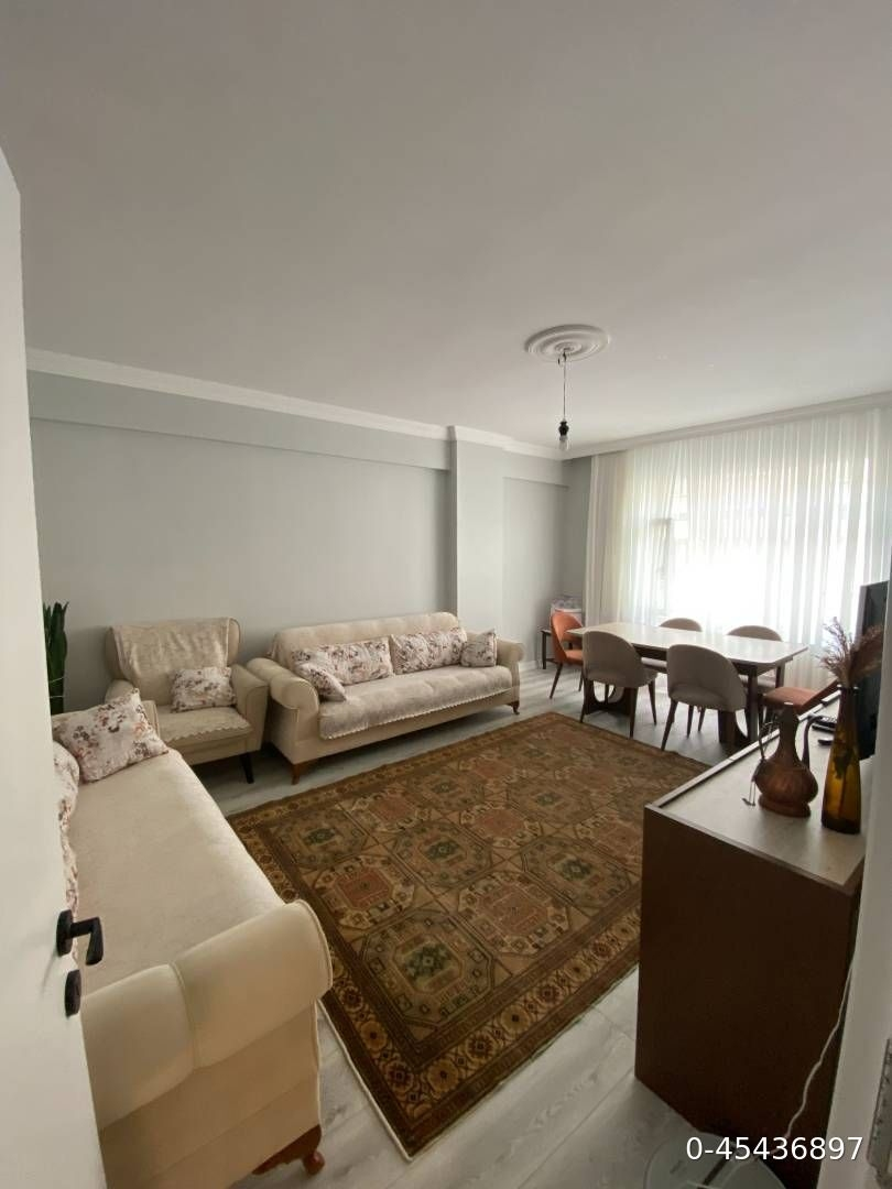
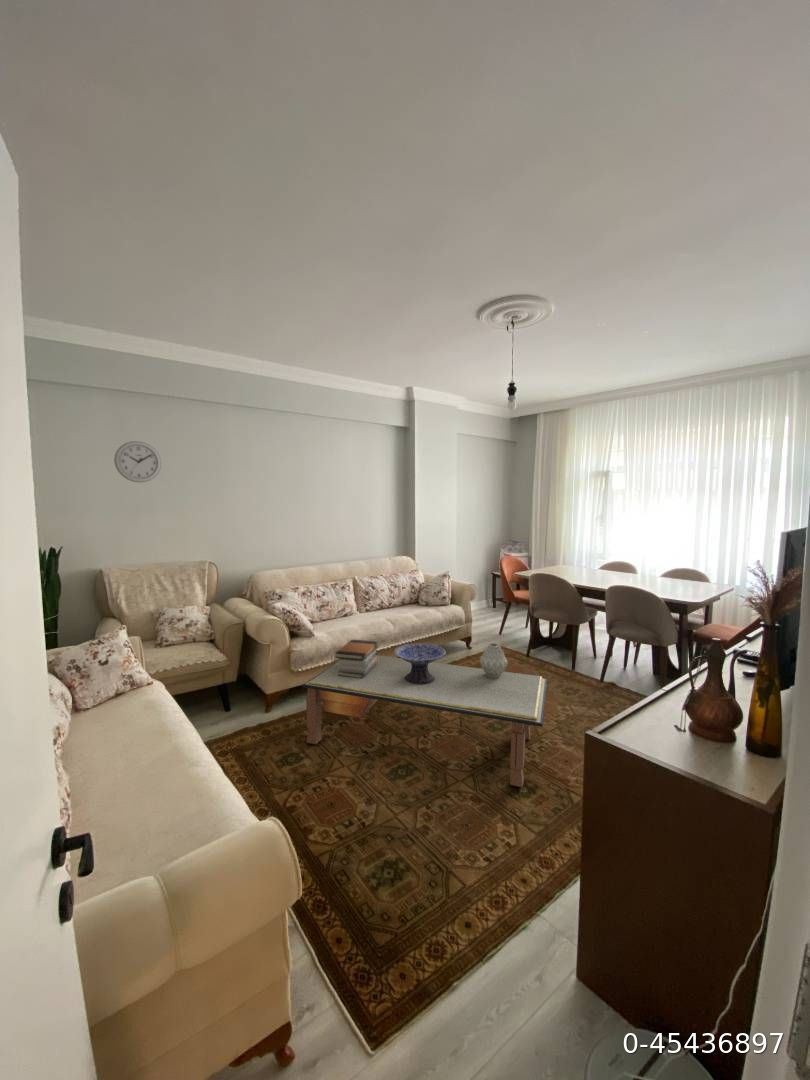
+ decorative bowl [393,642,447,684]
+ book stack [334,639,380,679]
+ wall clock [113,440,162,484]
+ vase [478,642,509,678]
+ coffee table [301,654,548,788]
